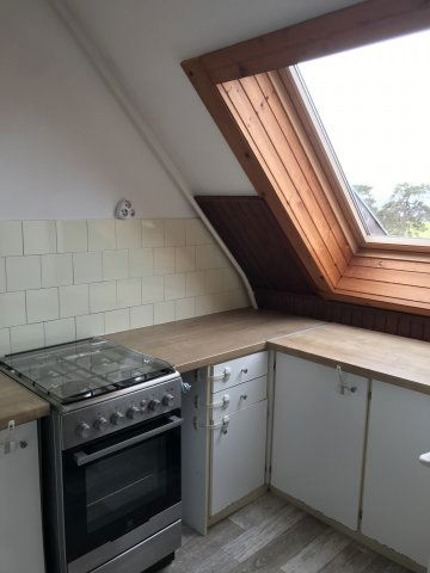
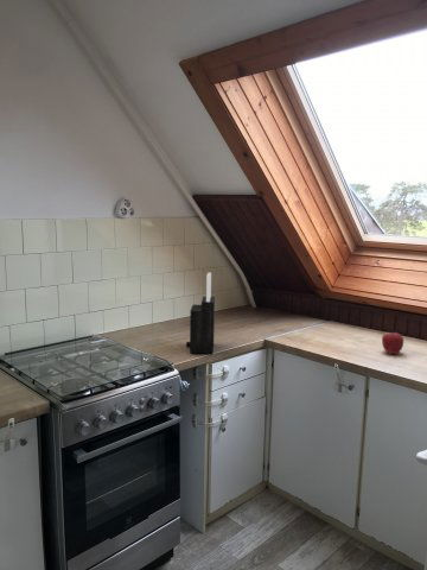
+ knife block [185,272,216,355]
+ apple [381,331,404,355]
